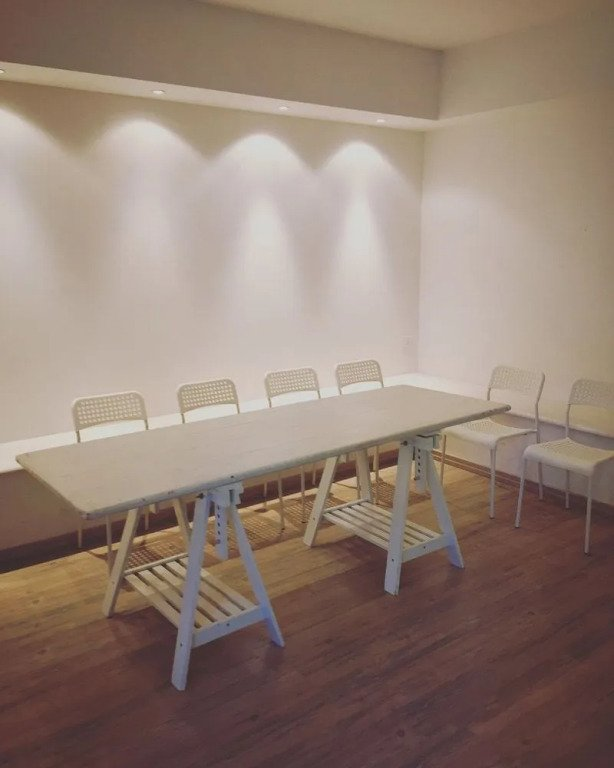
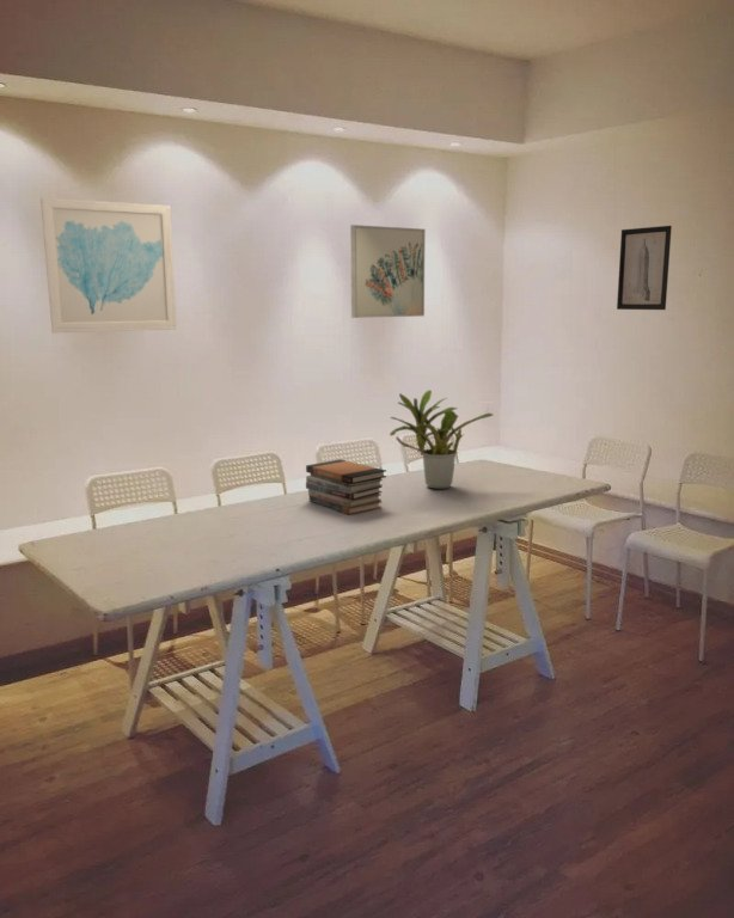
+ wall art [349,224,427,319]
+ wall art [39,196,178,333]
+ book stack [305,458,387,516]
+ wall art [616,225,673,311]
+ potted plant [389,388,495,490]
